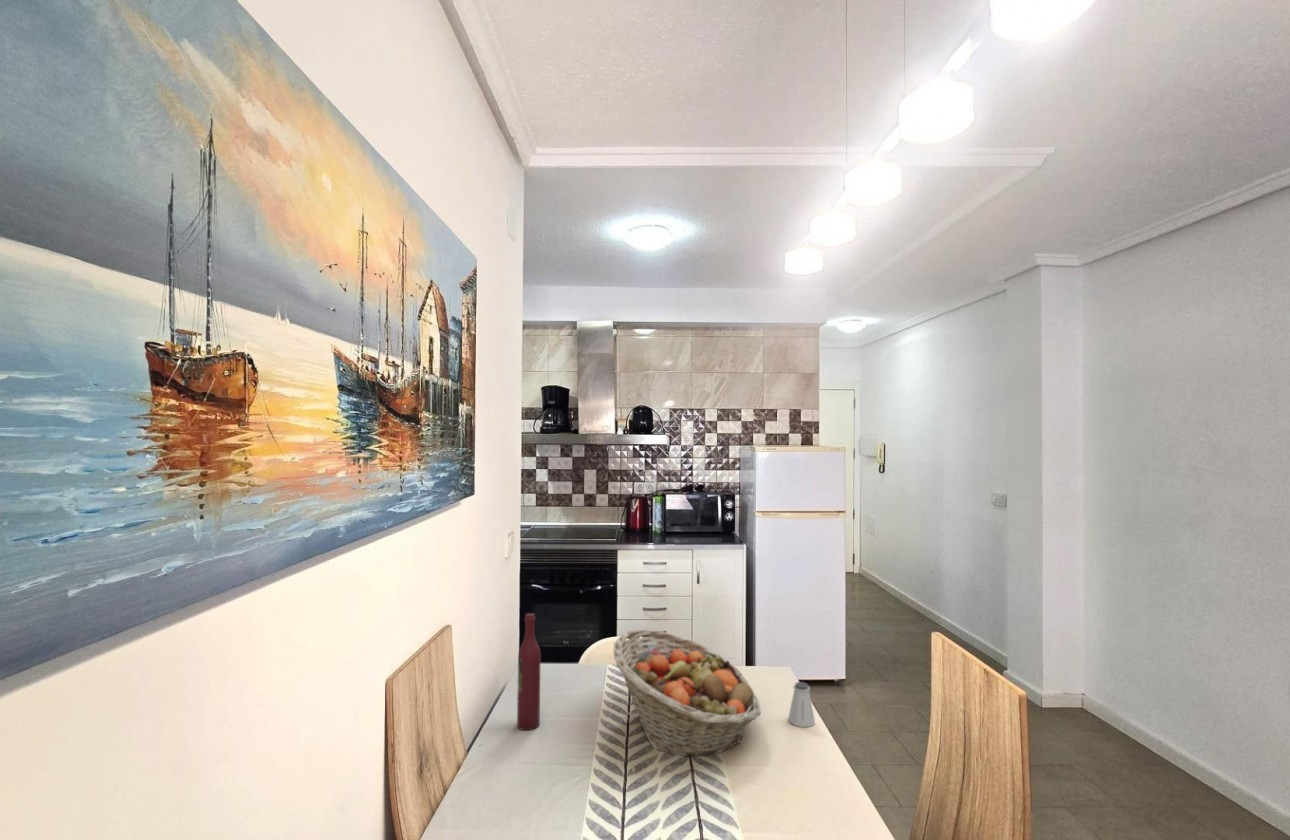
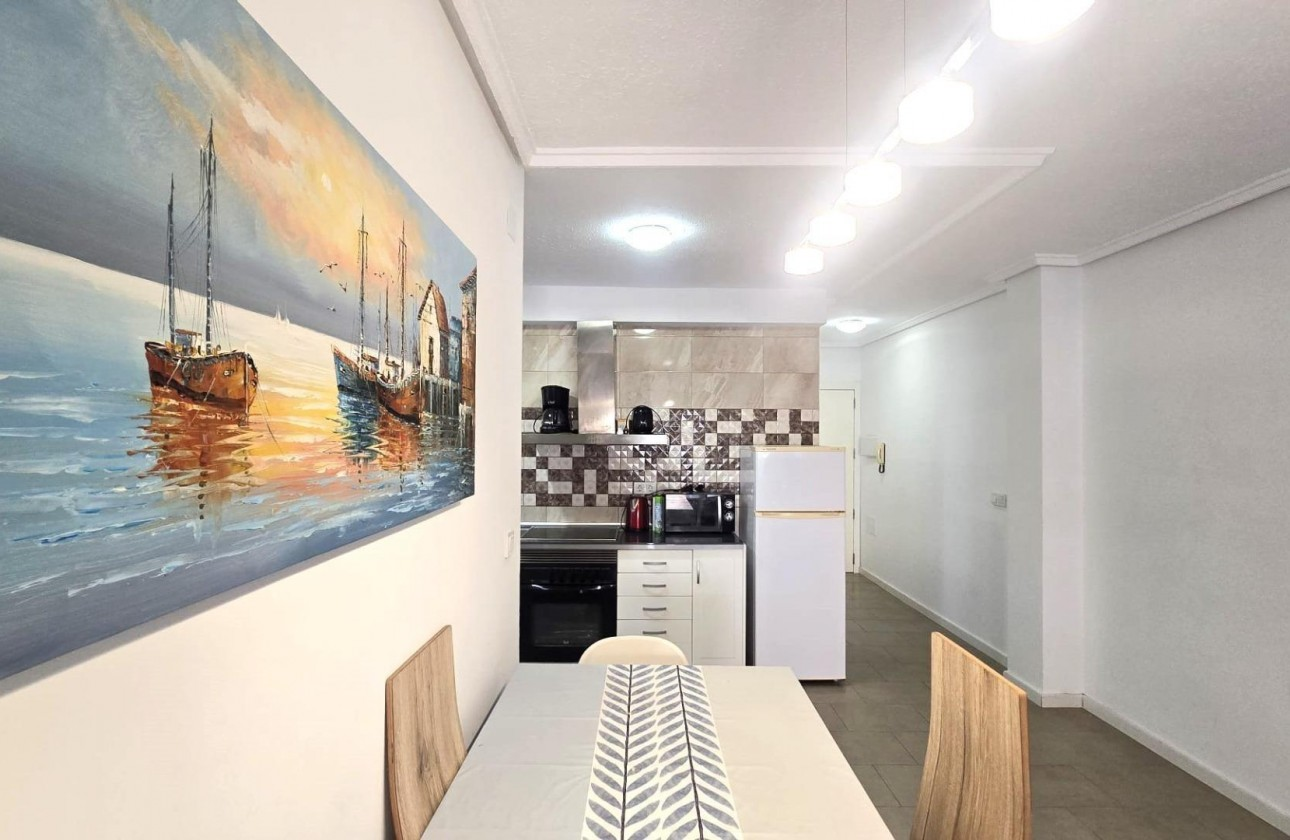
- wine bottle [516,612,542,731]
- saltshaker [787,681,816,728]
- fruit basket [612,629,762,758]
